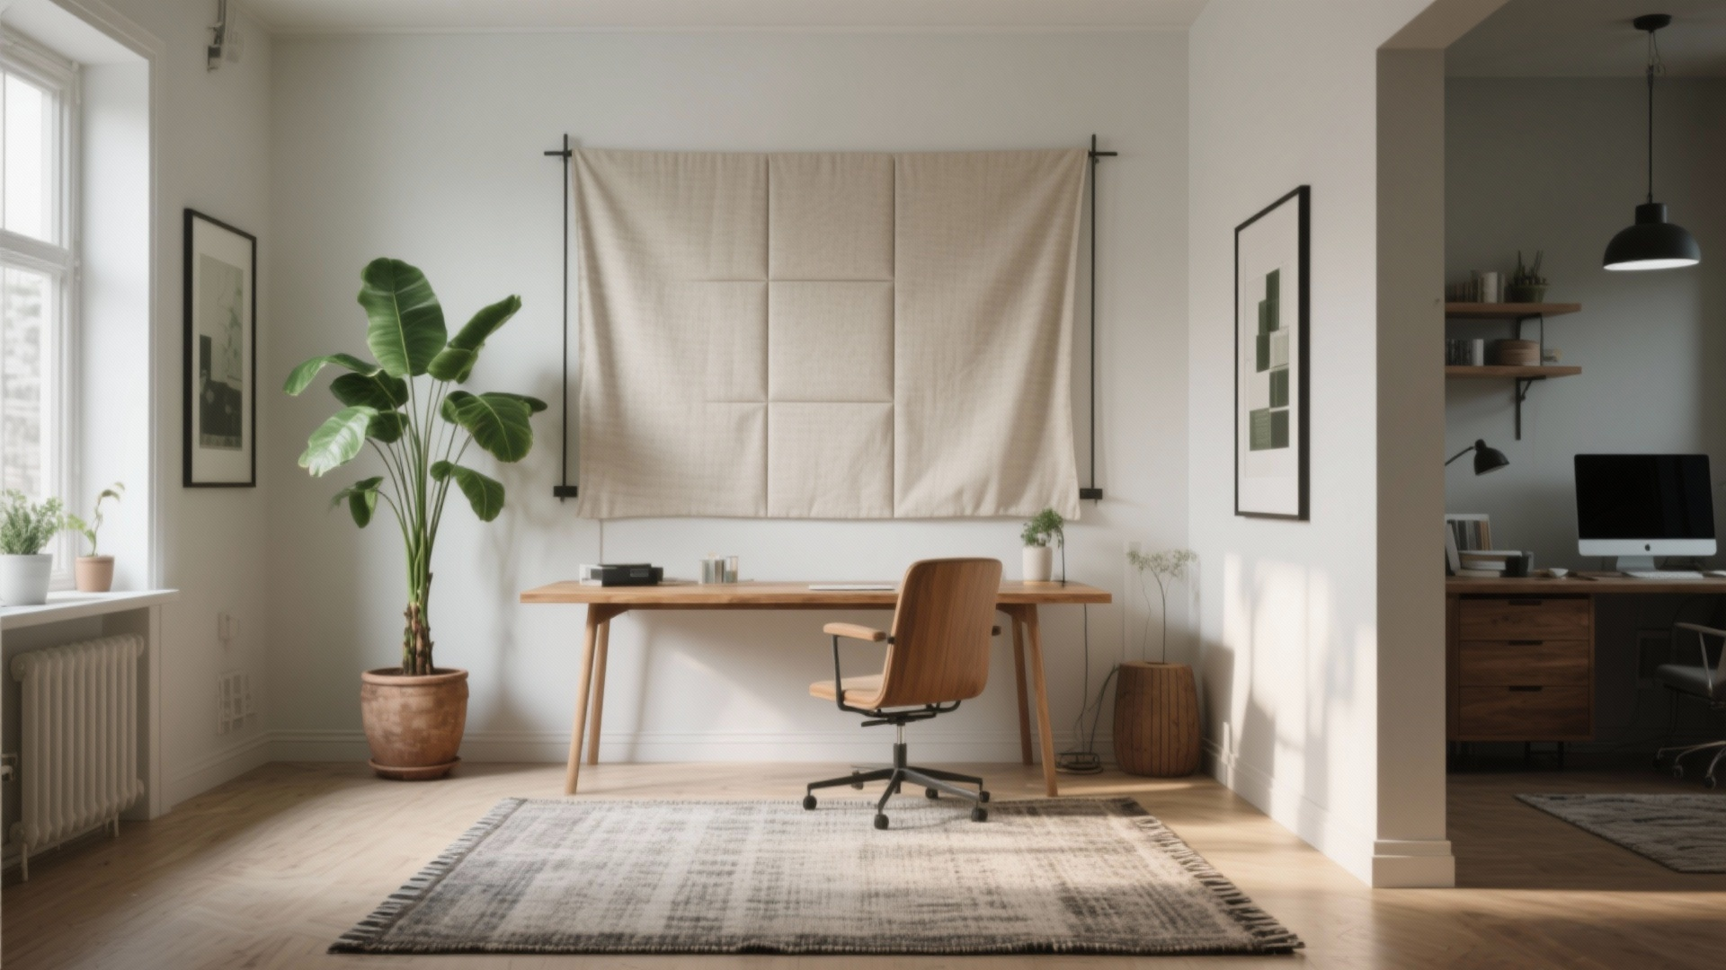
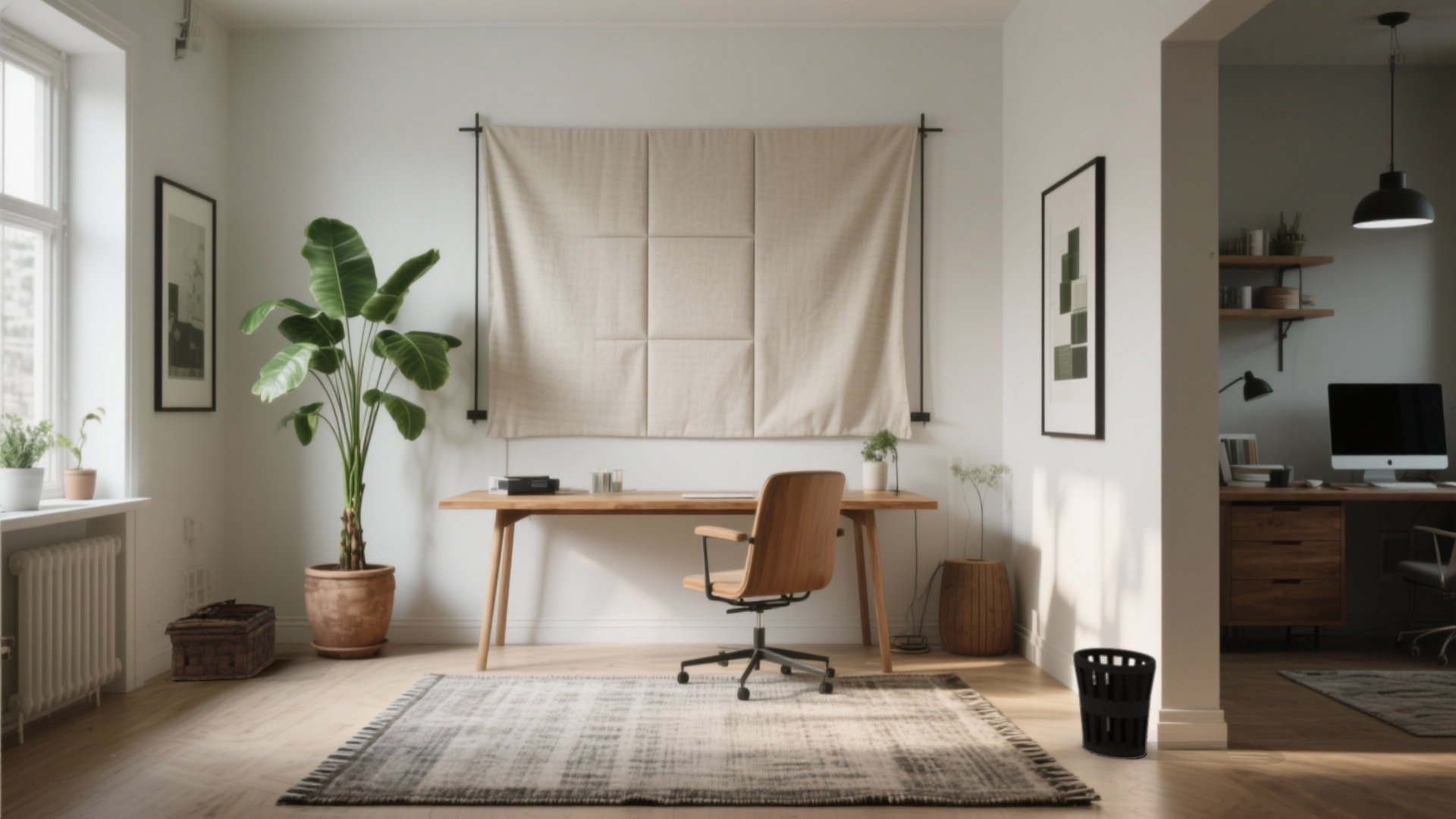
+ basket [147,598,278,682]
+ wastebasket [1072,647,1157,760]
